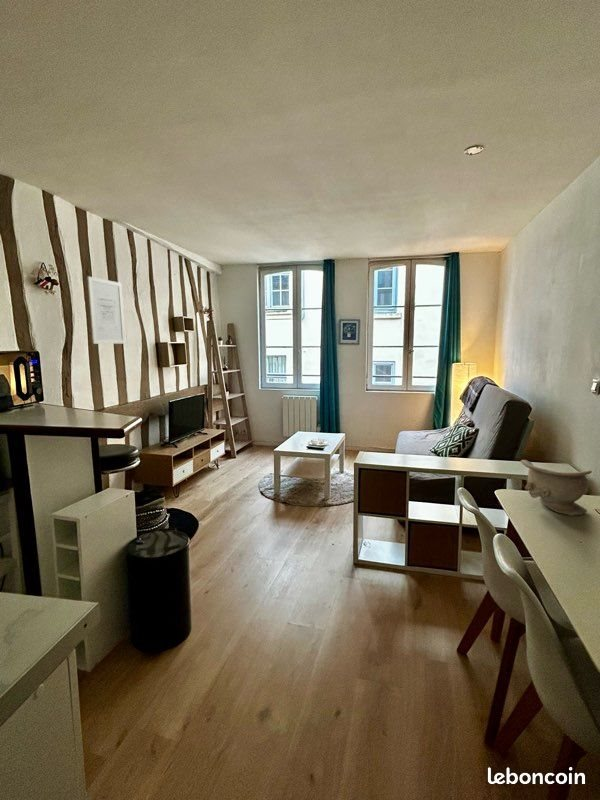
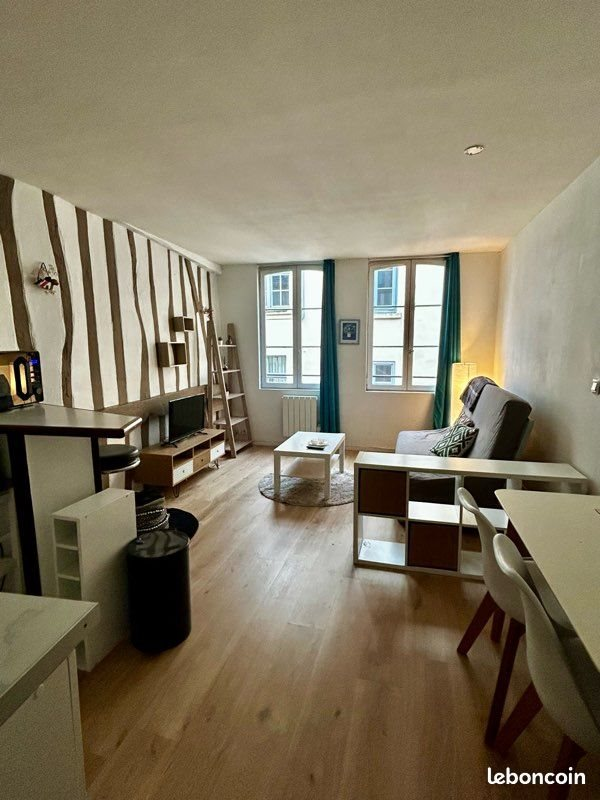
- decorative bowl [520,459,593,517]
- wall art [86,275,126,345]
